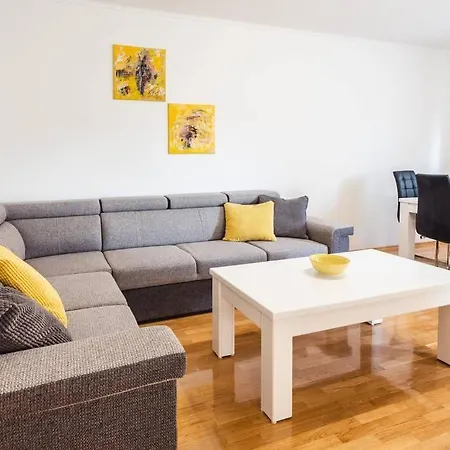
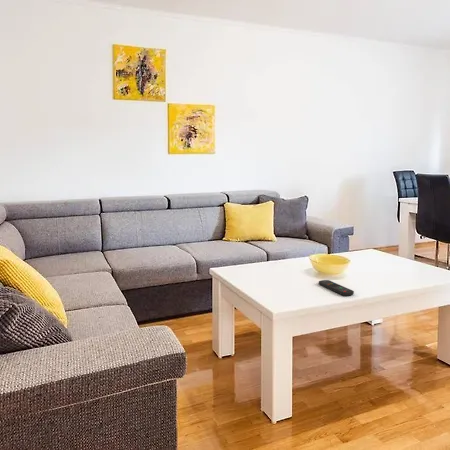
+ remote control [318,279,355,297]
